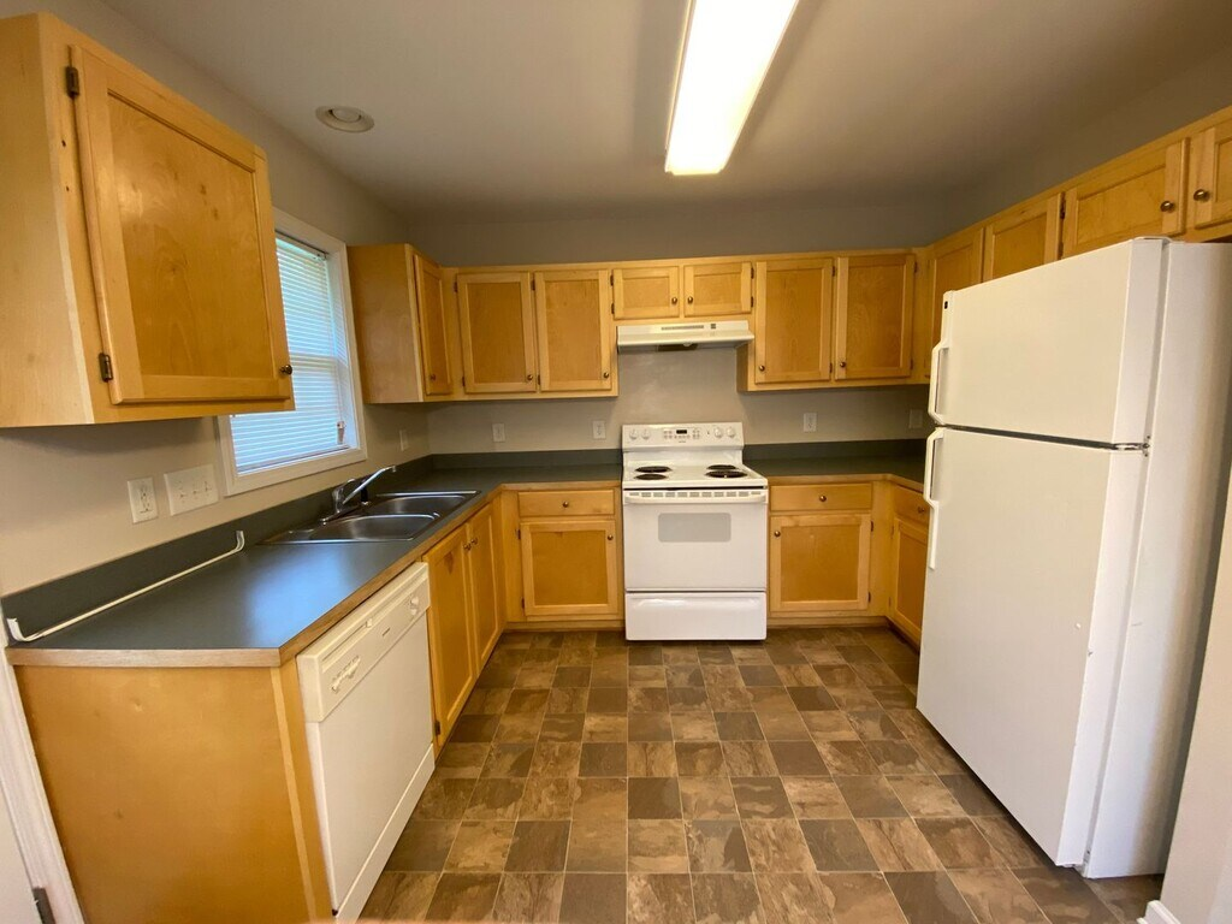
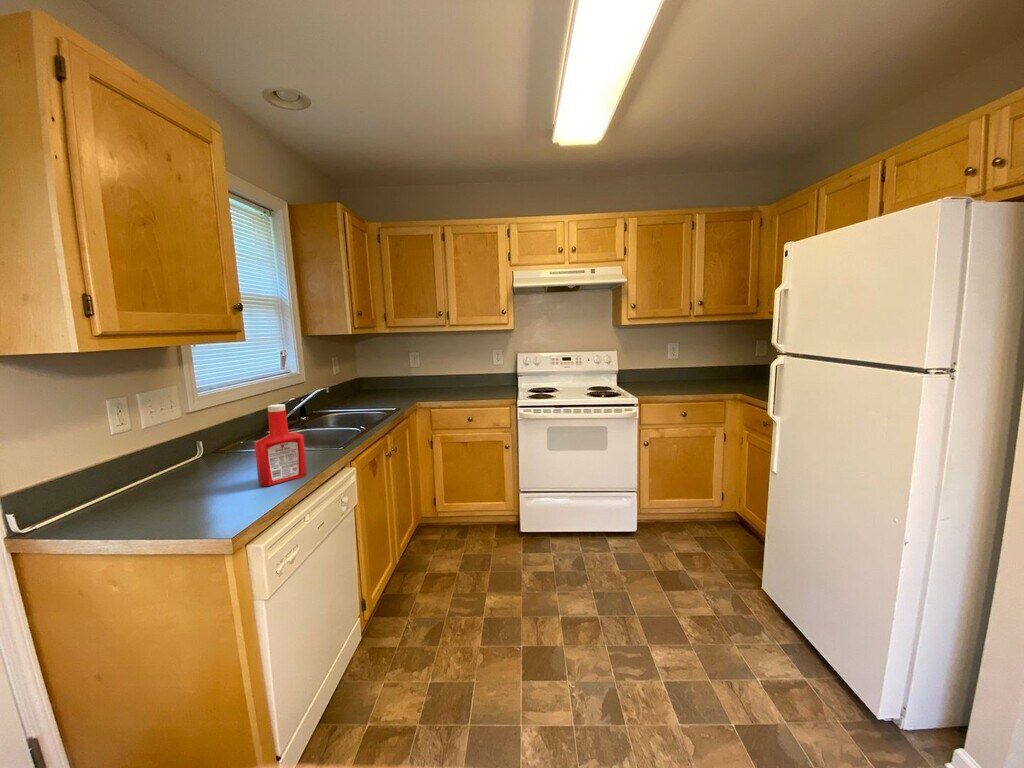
+ soap bottle [253,403,308,487]
